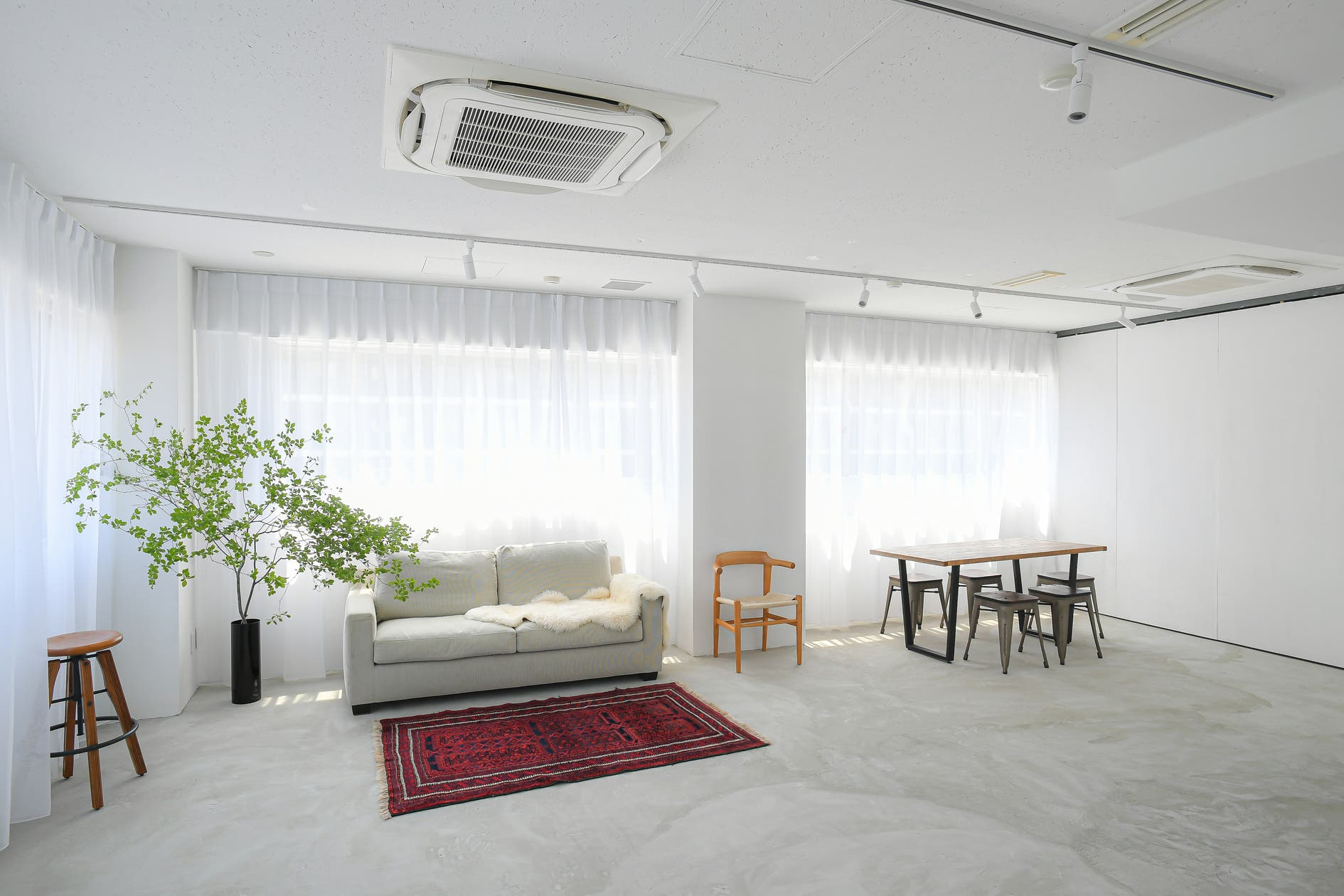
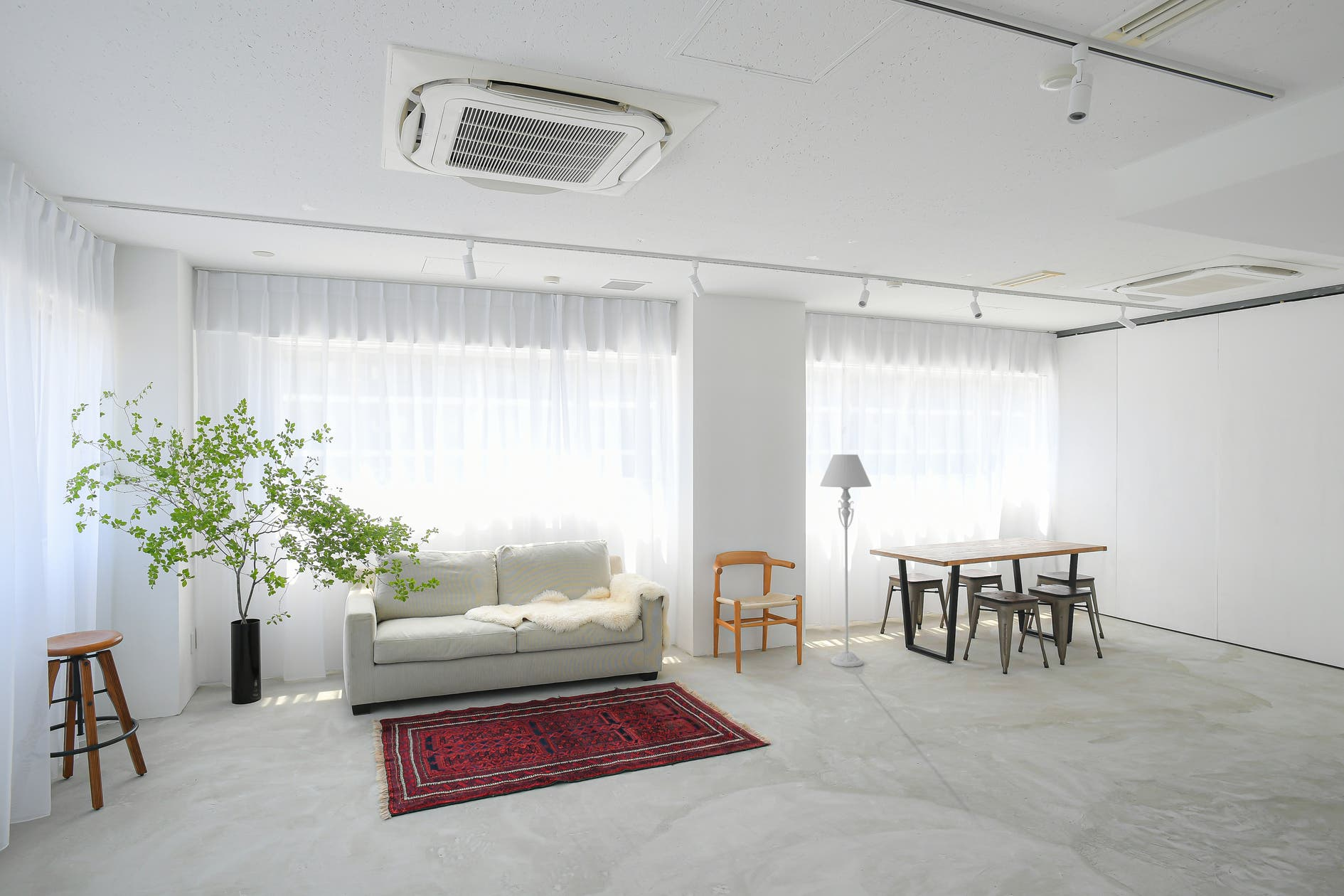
+ floor lamp [819,454,872,668]
